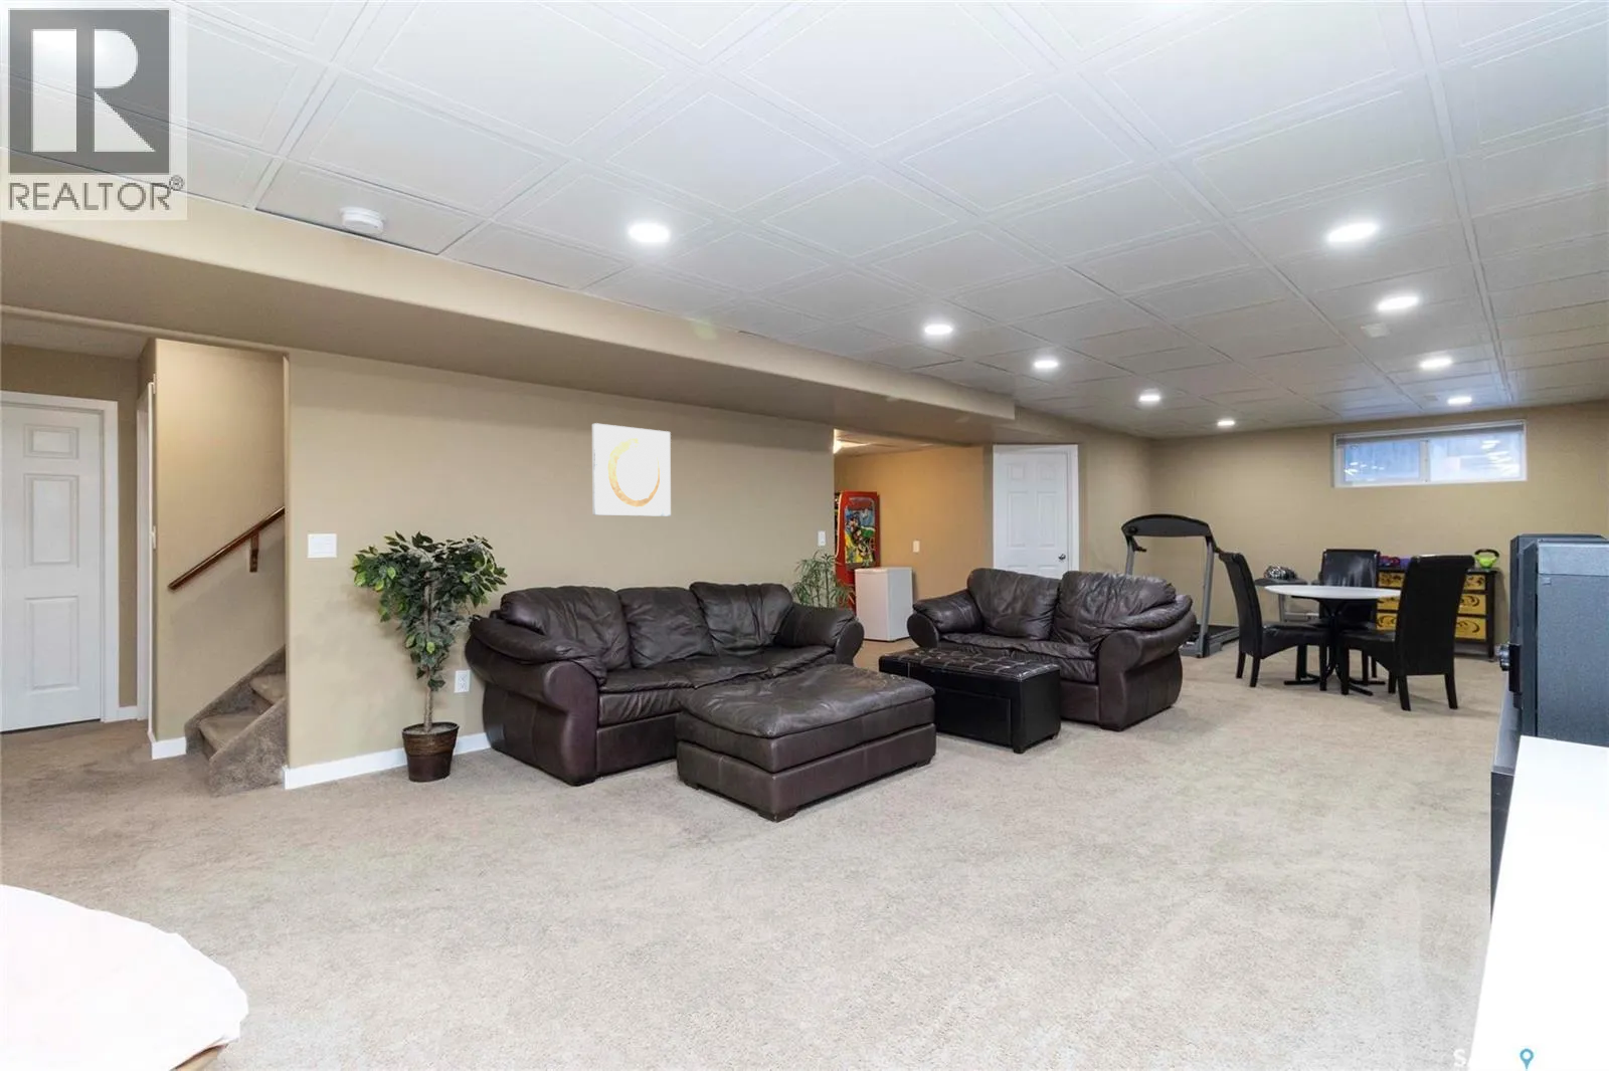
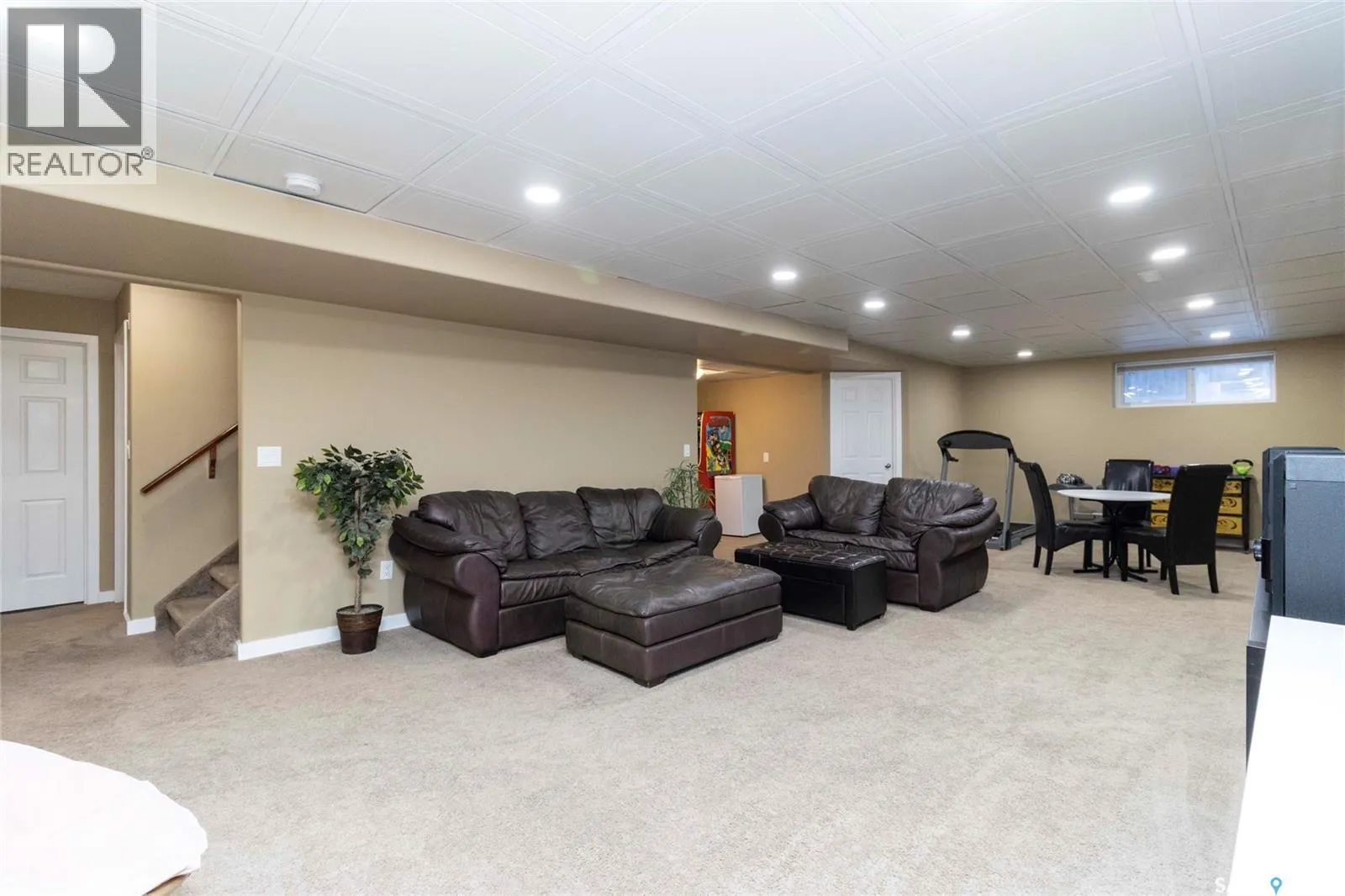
- wall art [591,422,672,518]
